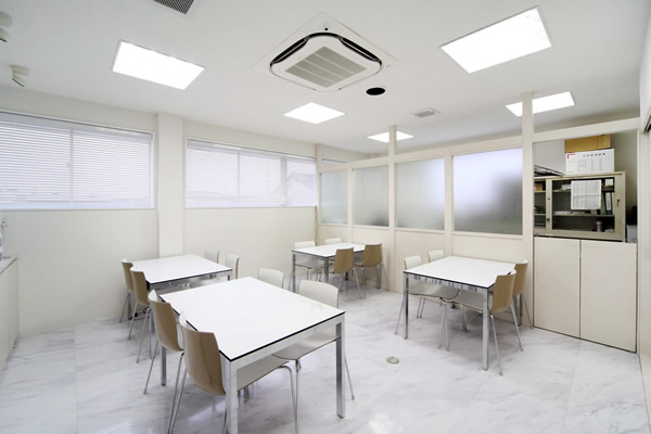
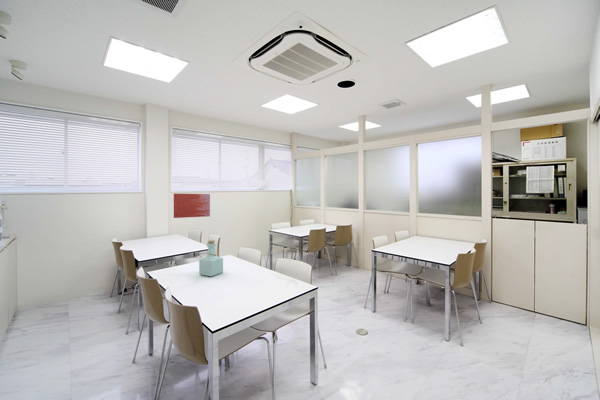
+ wall art [173,192,211,219]
+ bottle [198,239,224,277]
